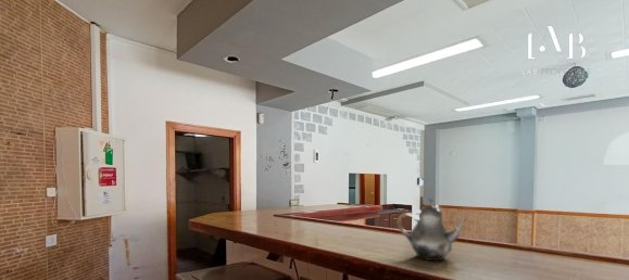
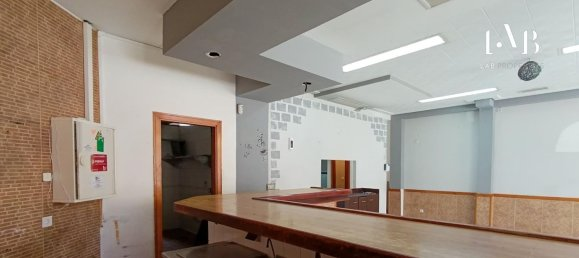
- teapot [395,198,467,262]
